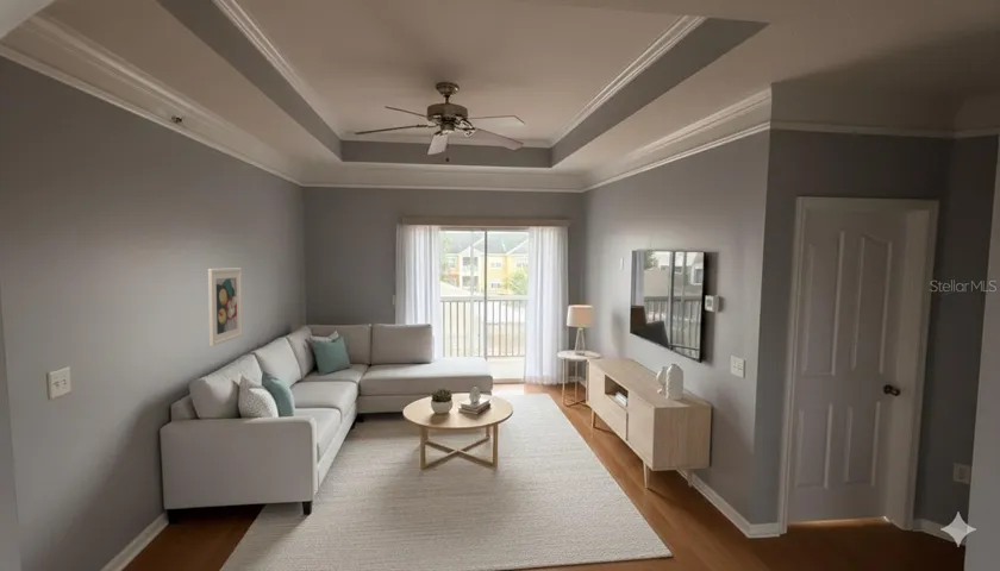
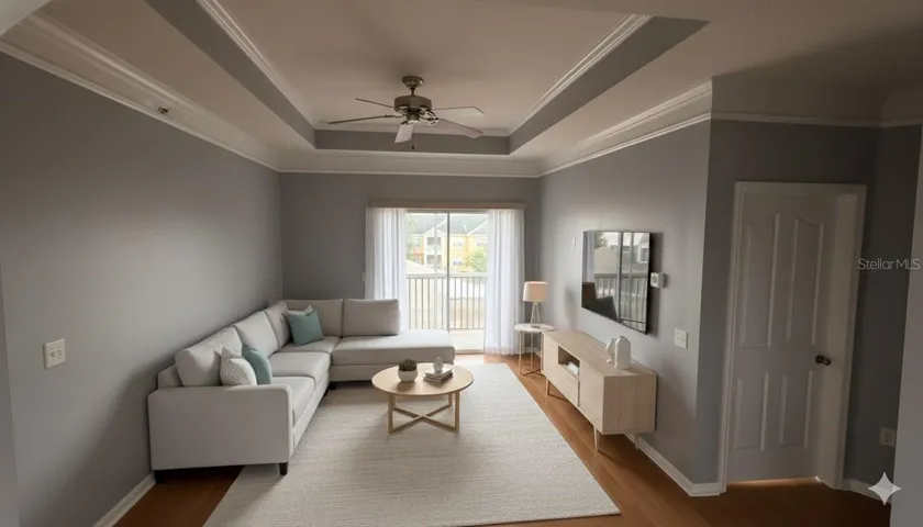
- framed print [207,266,244,347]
